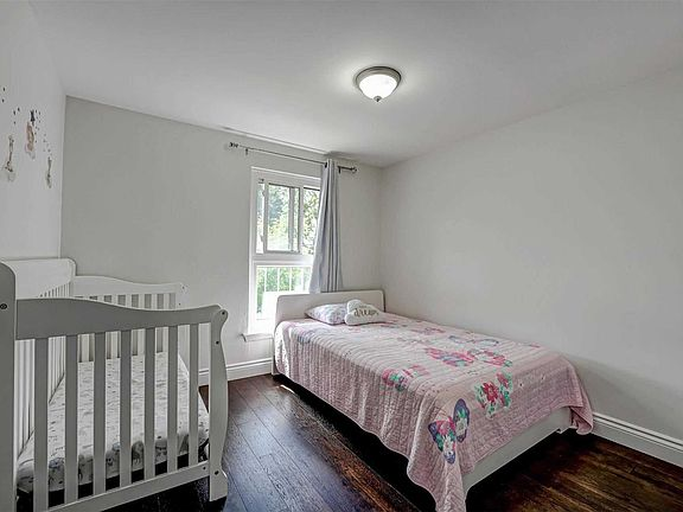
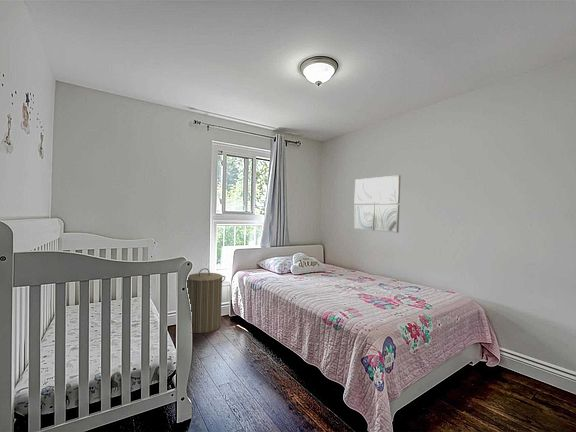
+ wall art [353,174,402,234]
+ laundry hamper [186,267,226,334]
